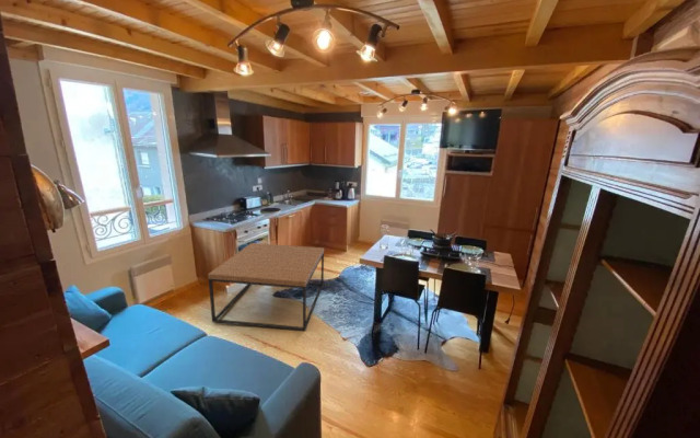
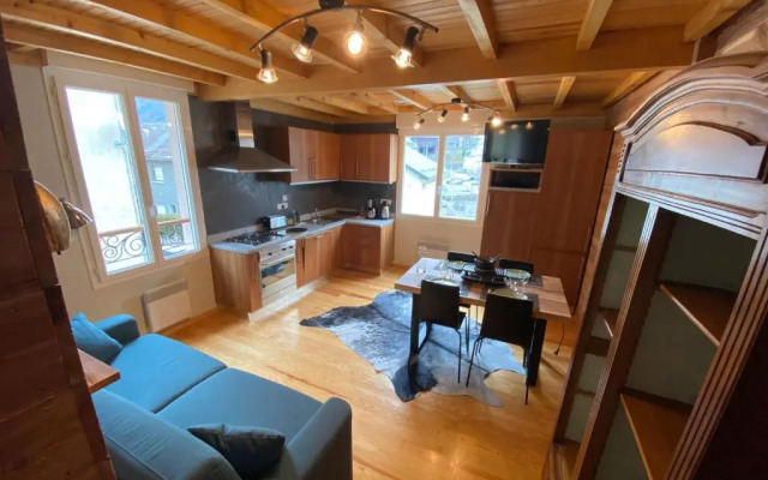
- coffee table [207,242,325,332]
